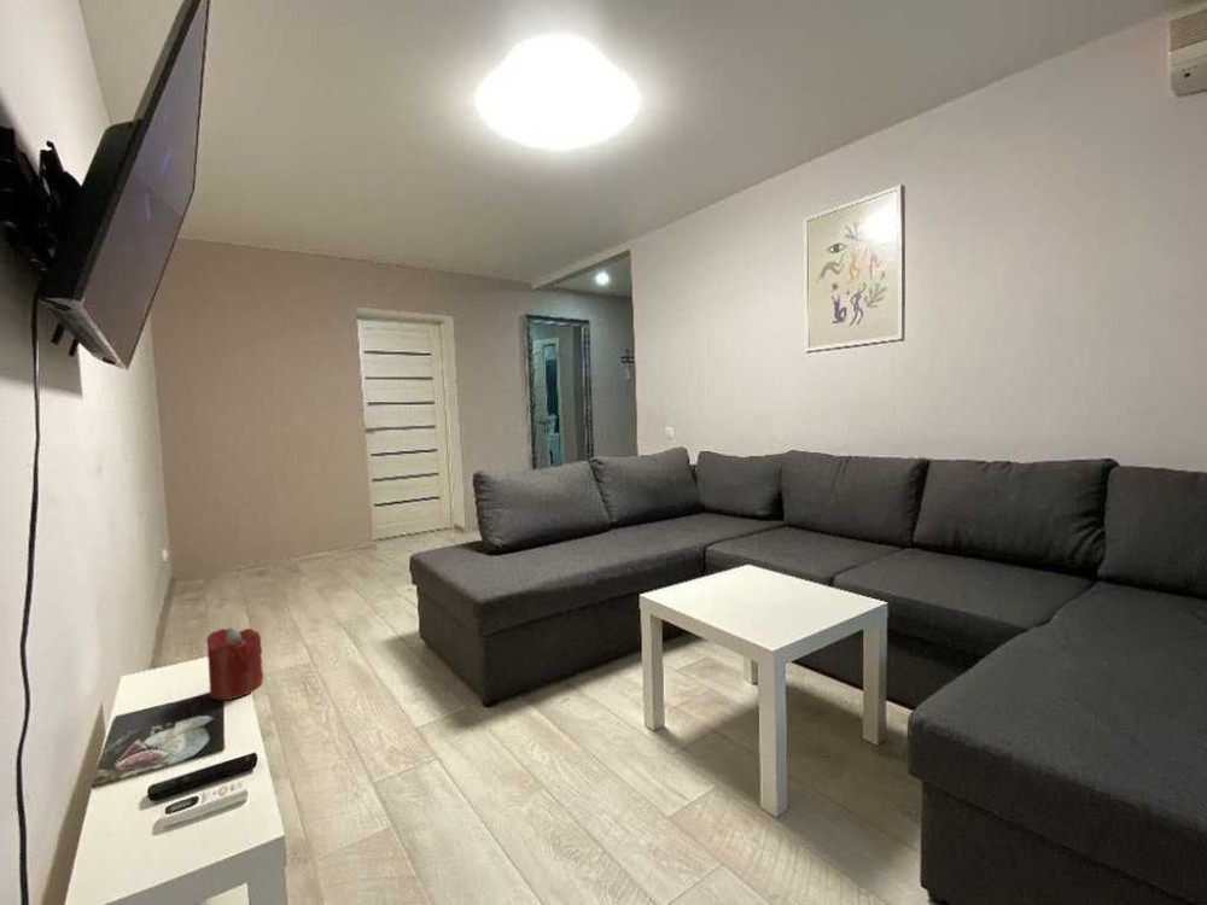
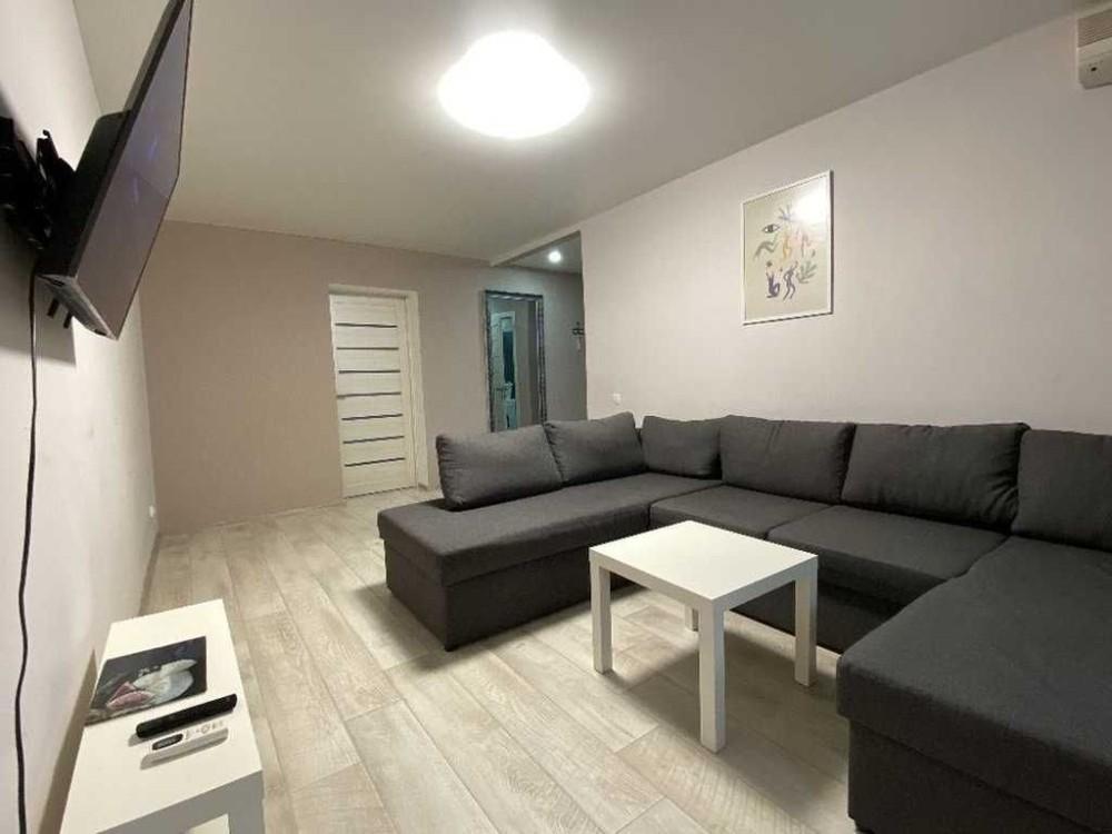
- candle [205,626,264,701]
